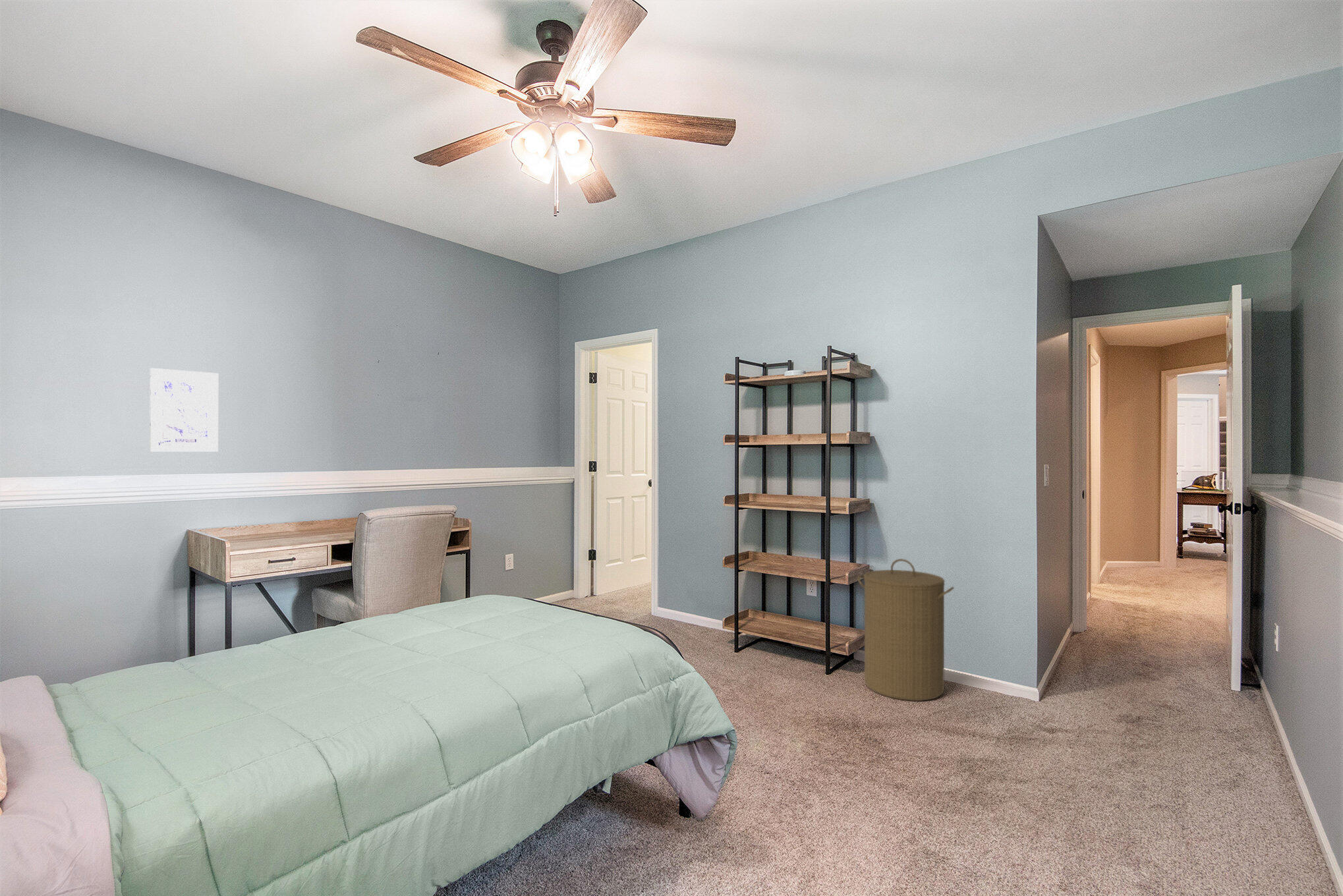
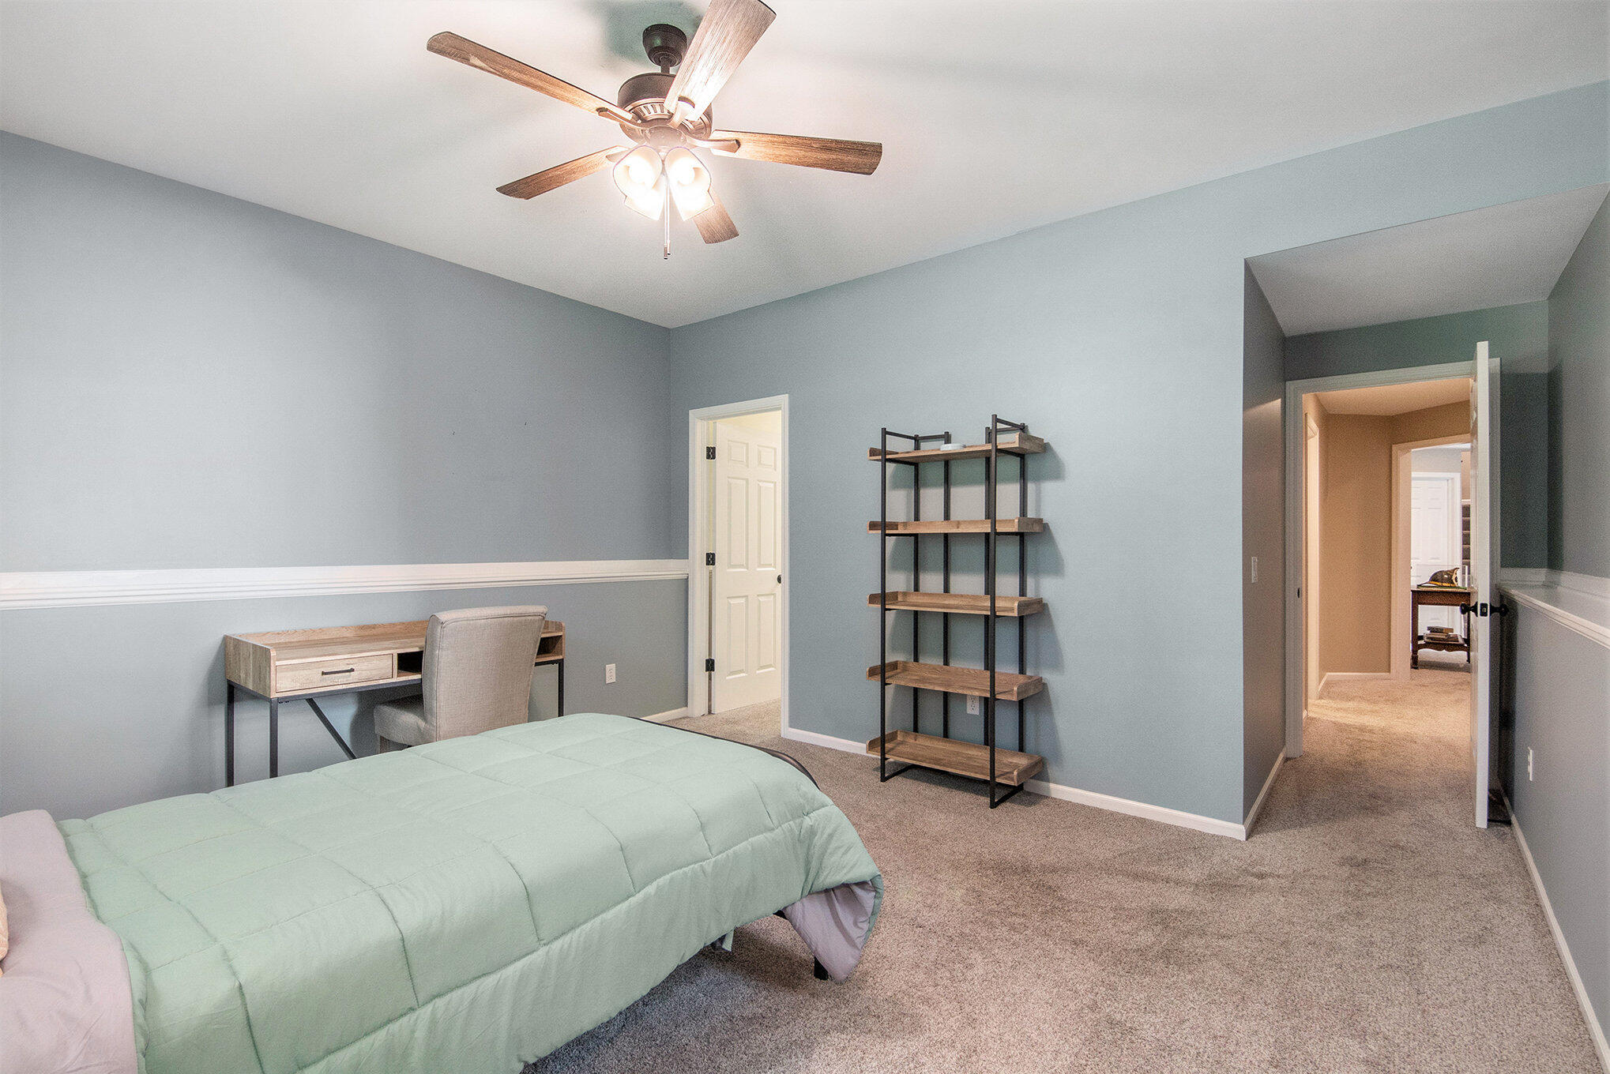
- wall art [149,368,219,453]
- laundry hamper [857,558,955,702]
